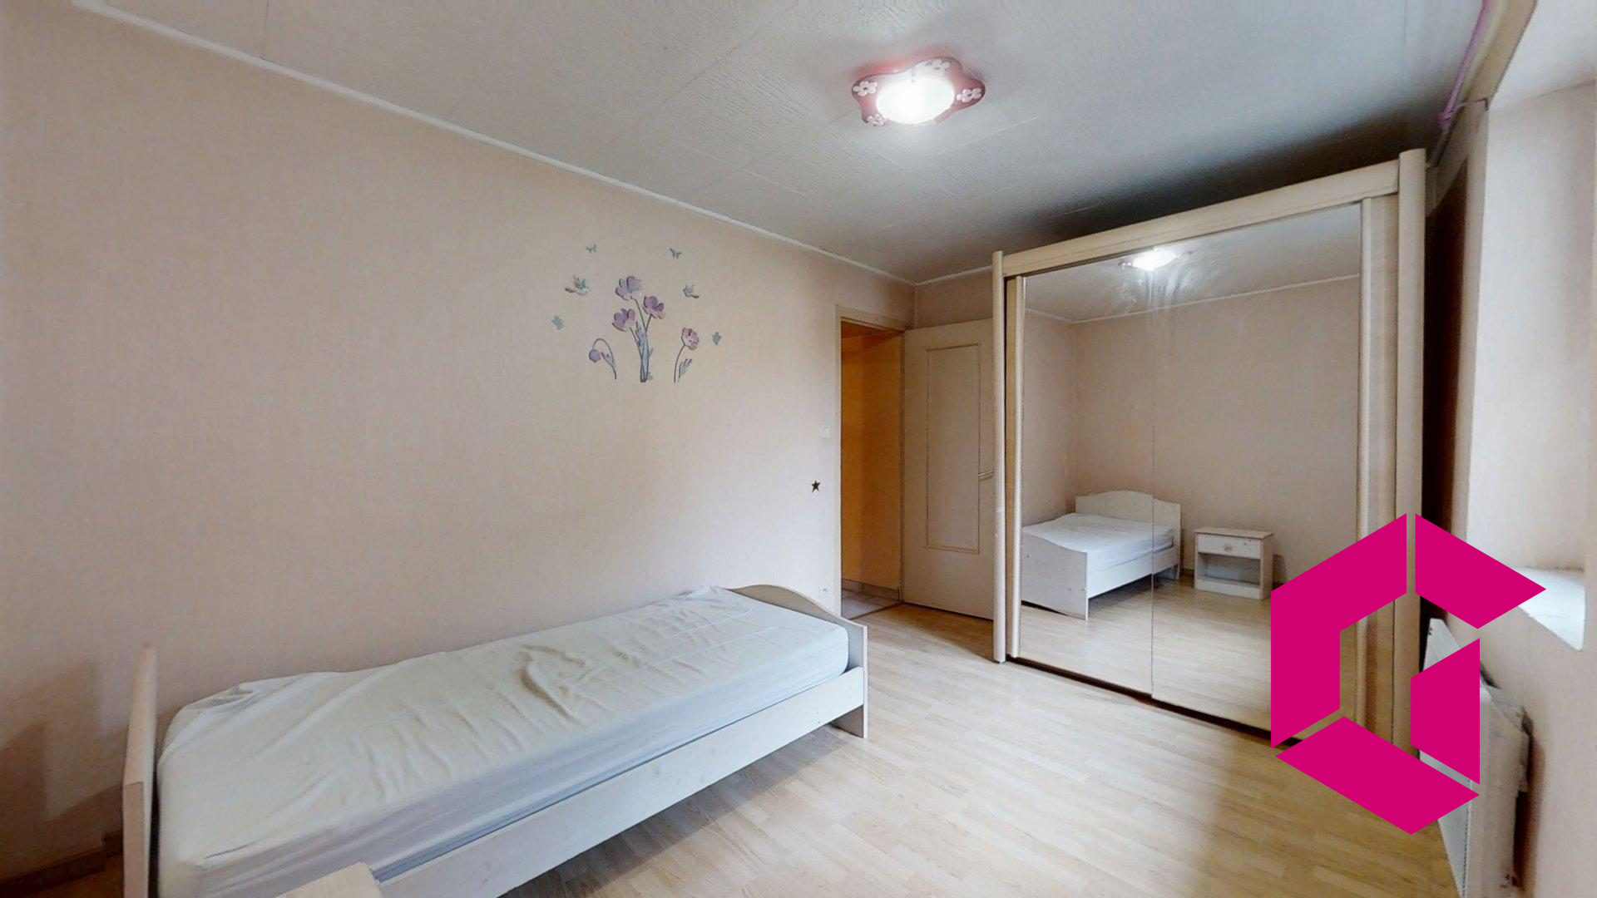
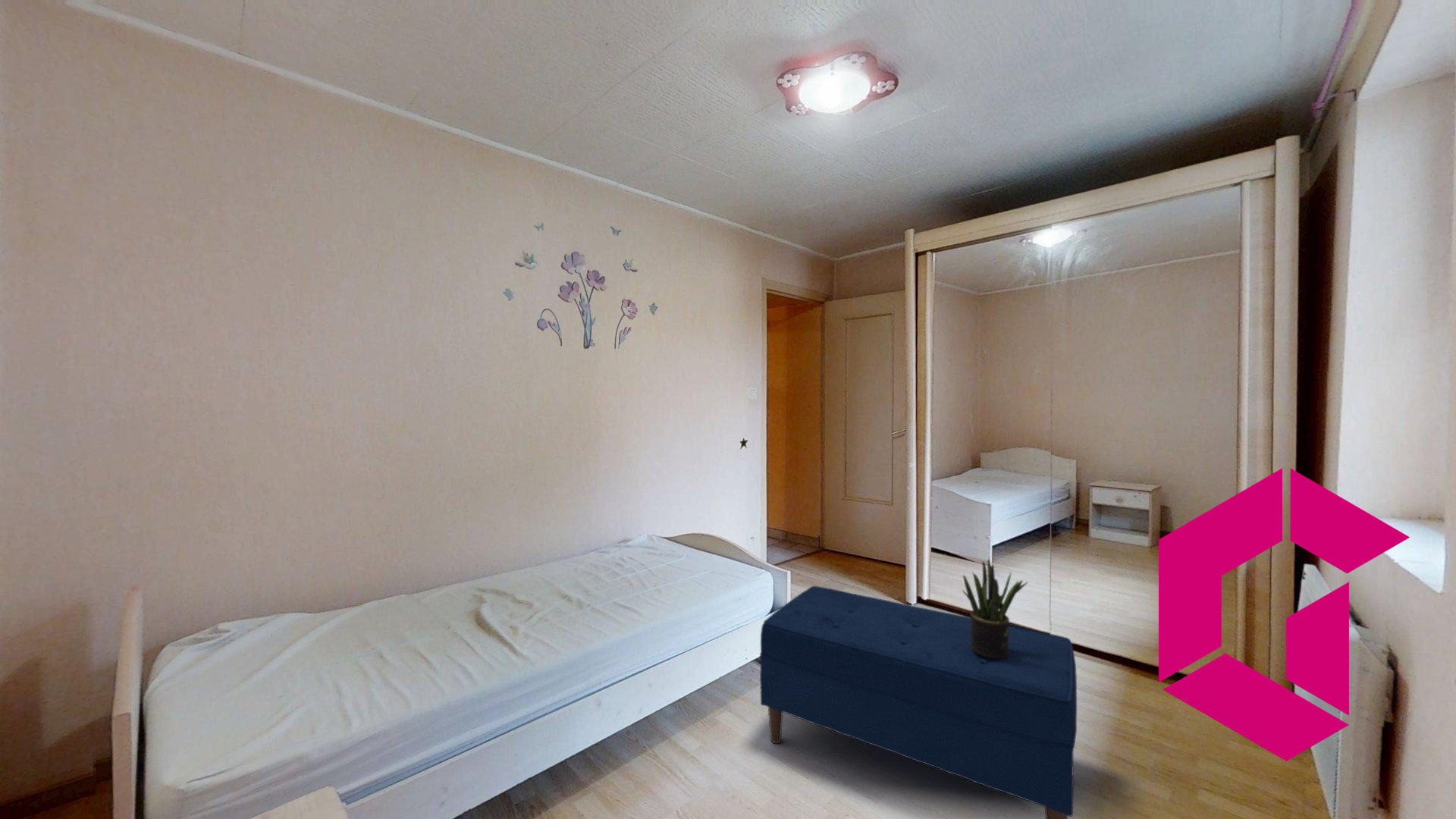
+ bench [759,585,1078,819]
+ potted plant [962,558,1029,658]
